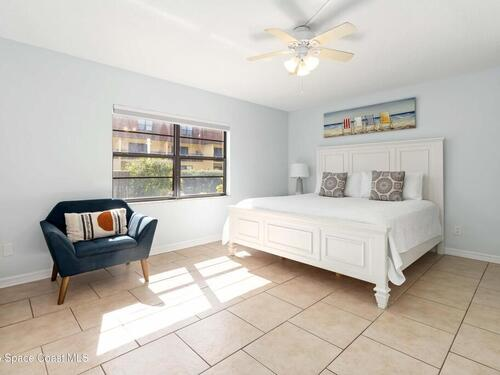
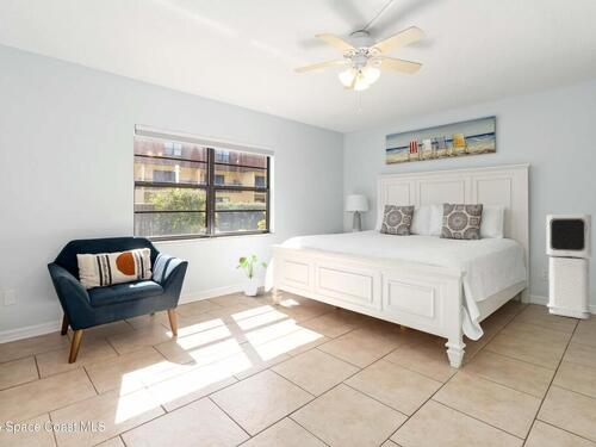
+ house plant [235,254,268,297]
+ air purifier [546,213,592,319]
